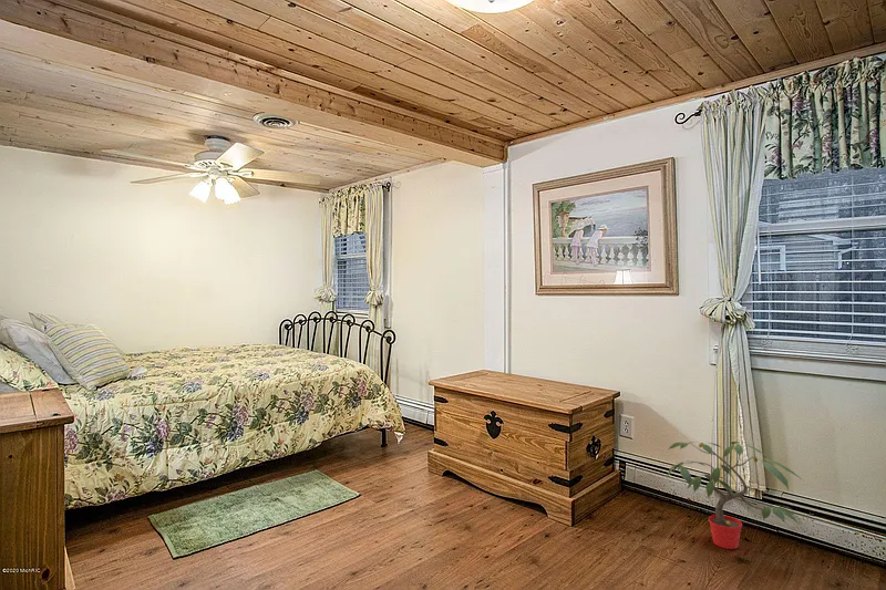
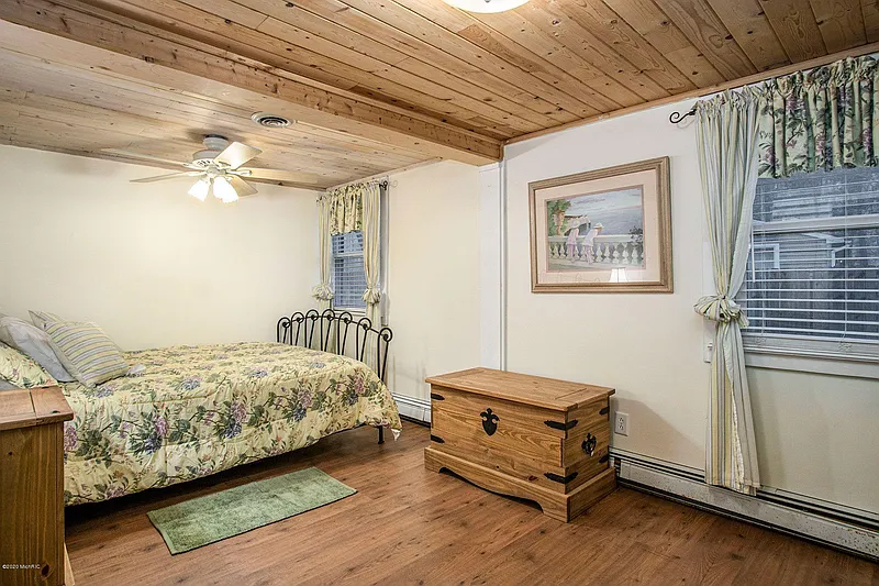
- potted plant [666,441,804,550]
